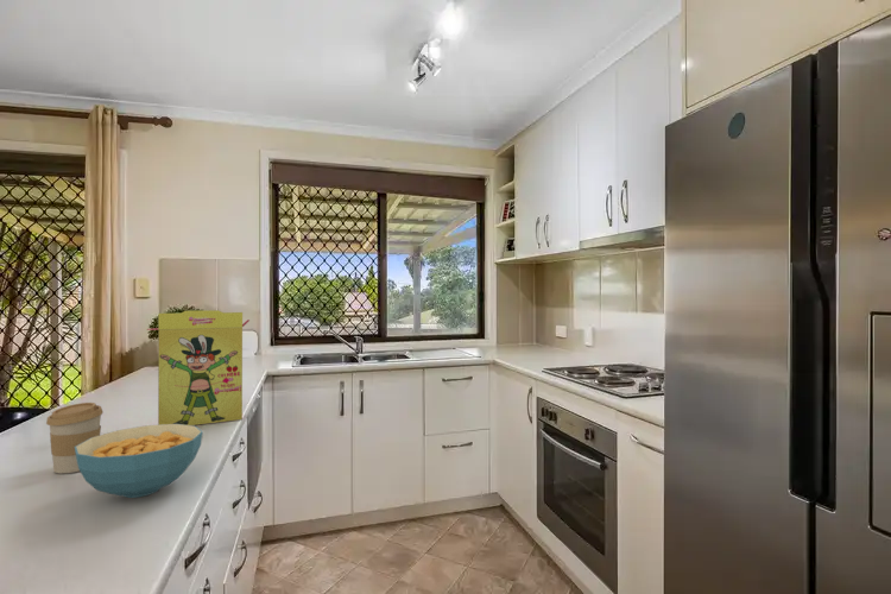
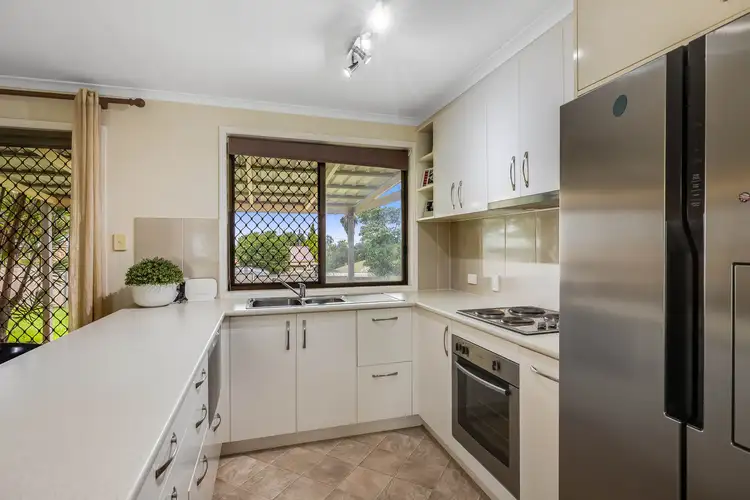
- cereal bowl [75,424,204,499]
- coffee cup [45,402,105,474]
- cereal box [146,309,251,426]
